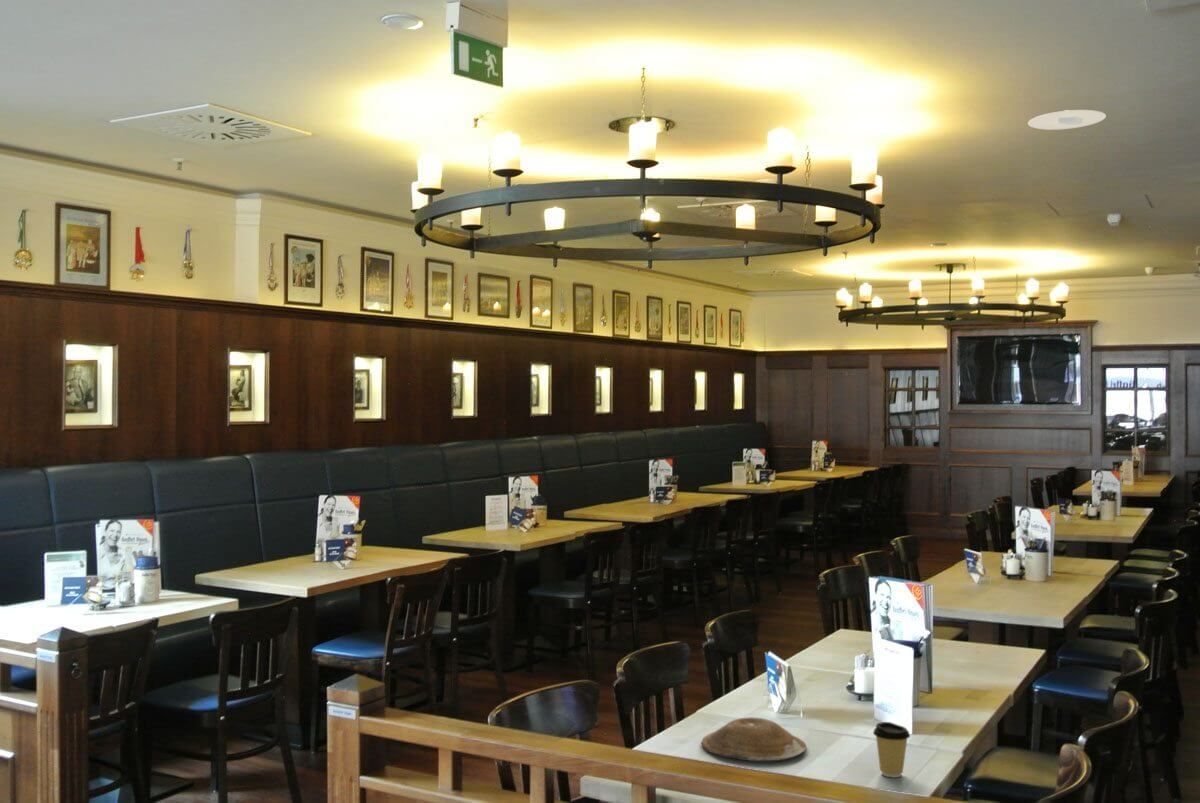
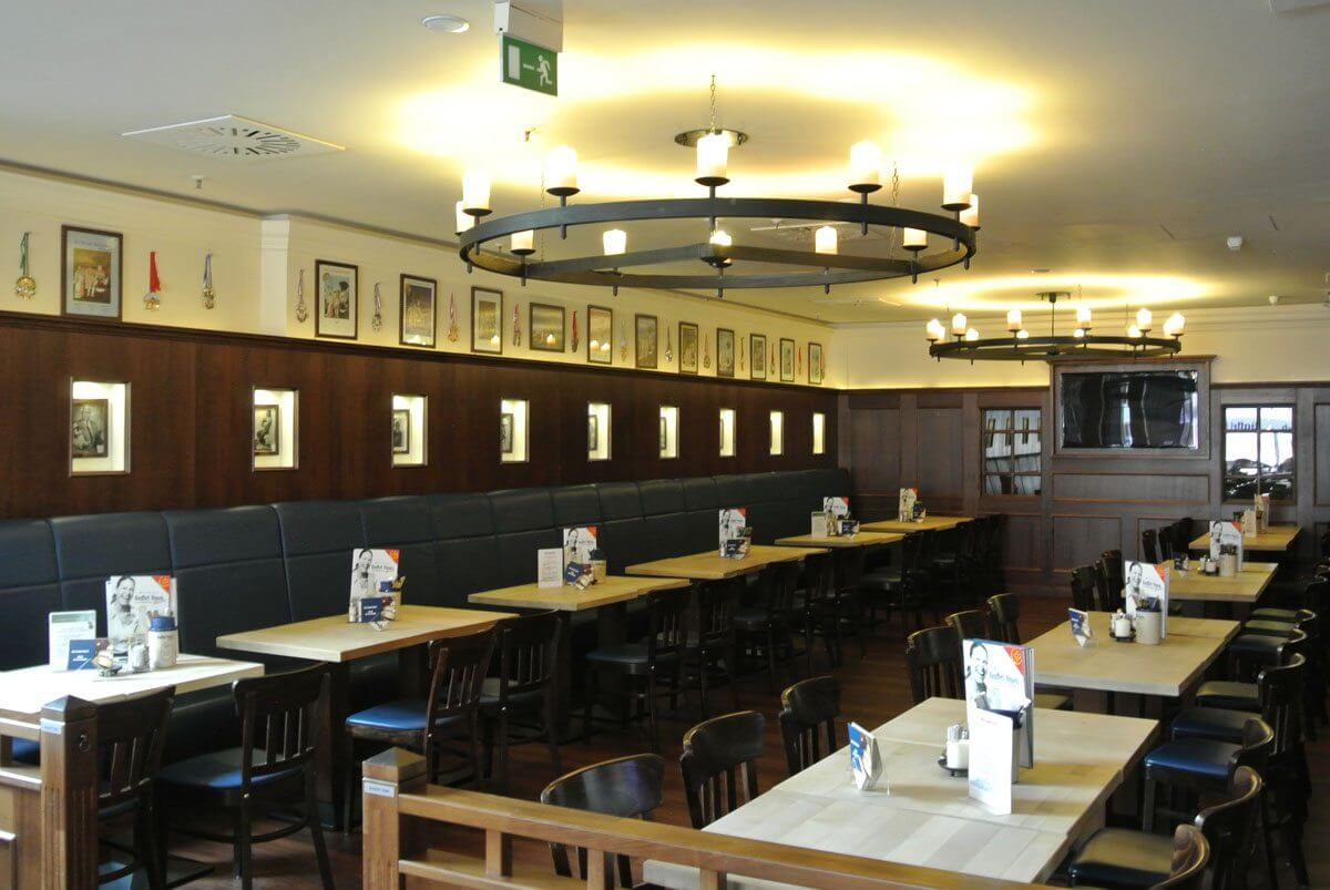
- recessed light [1027,109,1107,131]
- plate [701,717,807,762]
- coffee cup [872,721,911,778]
